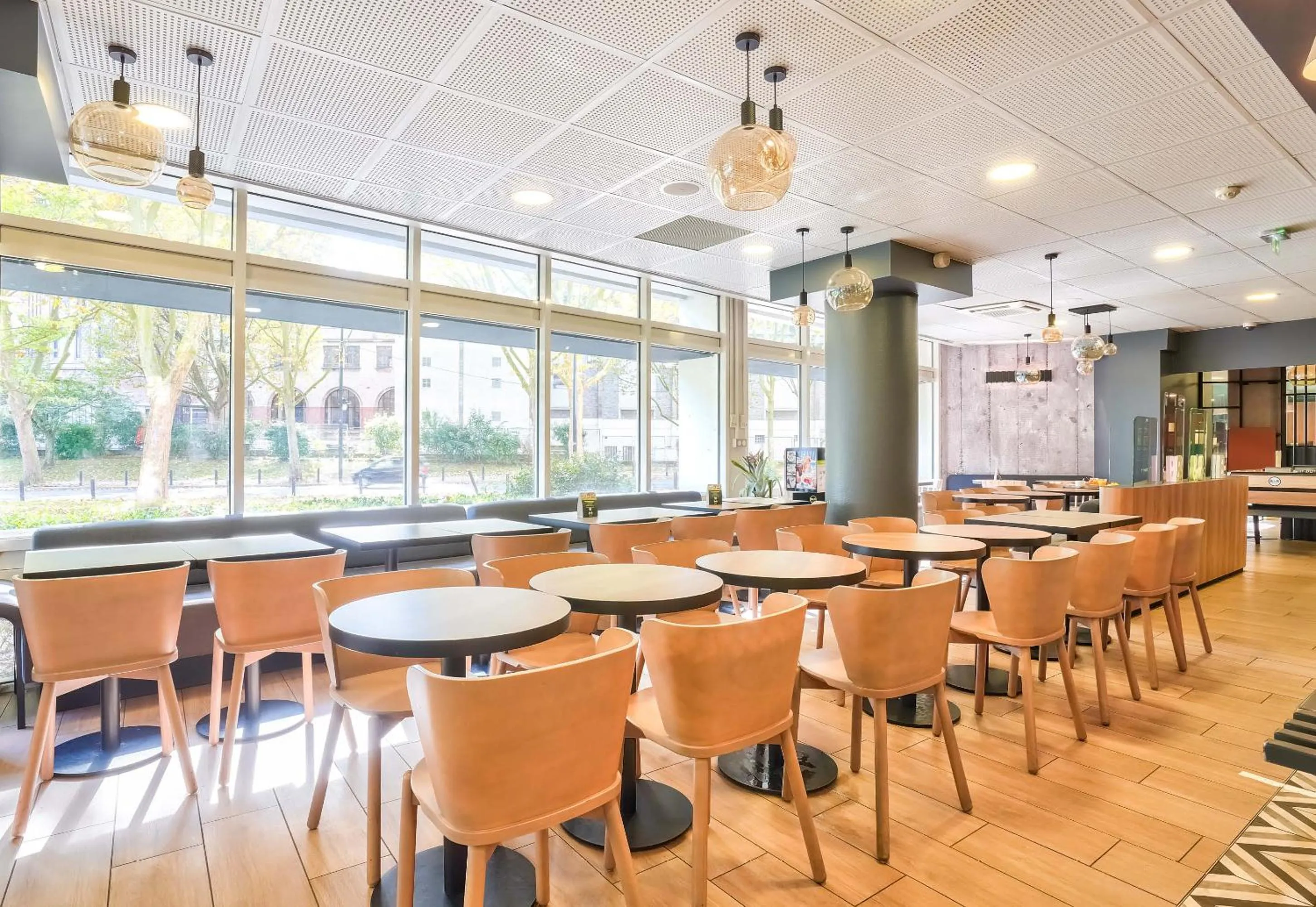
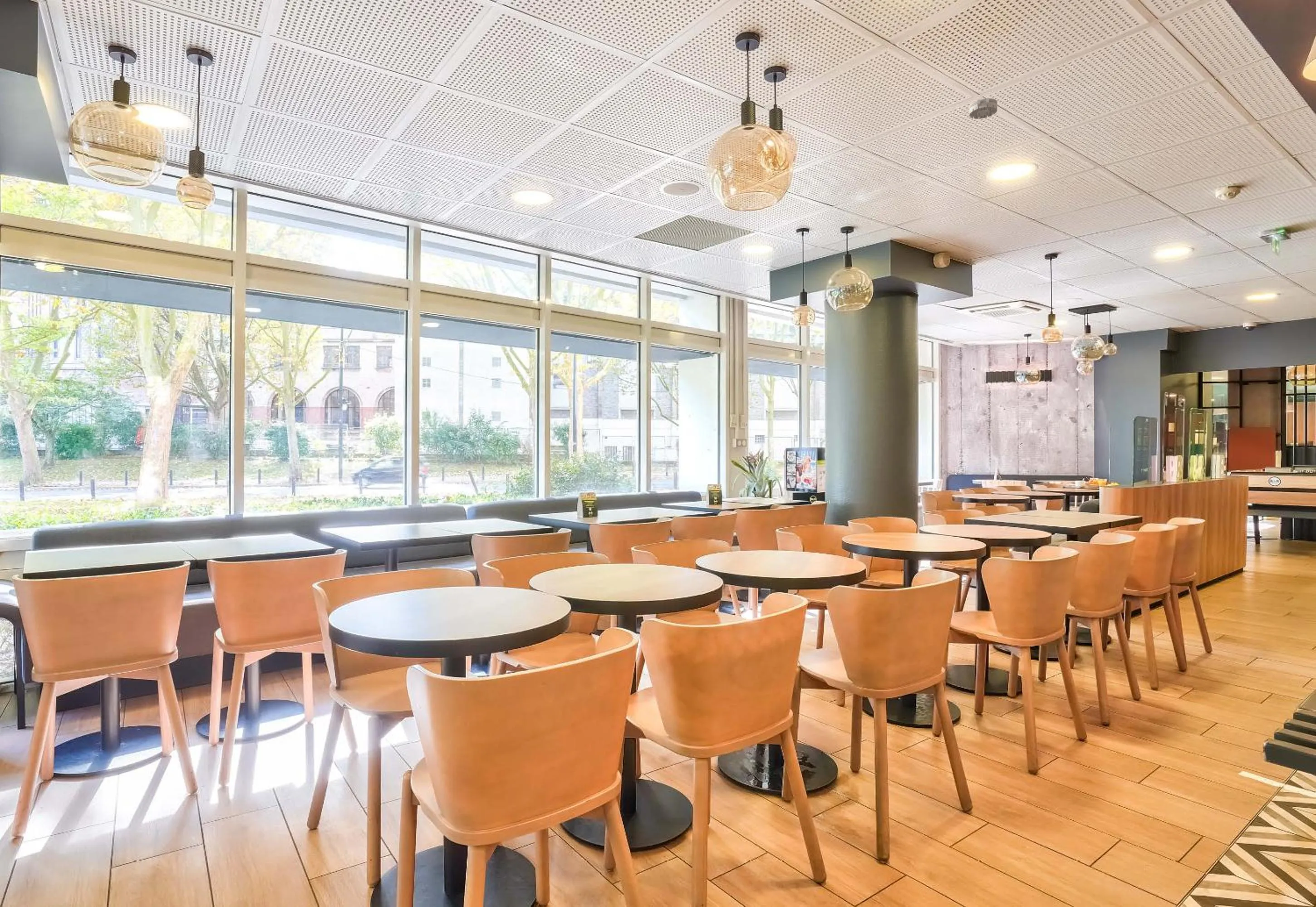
+ smoke detector [969,97,998,119]
